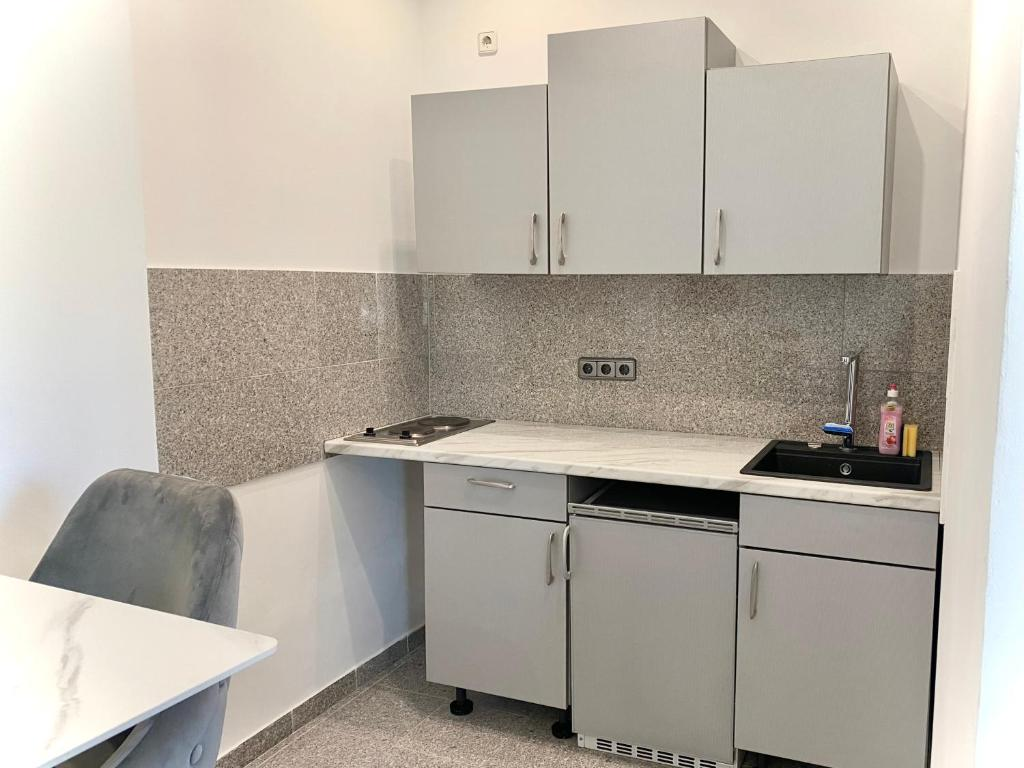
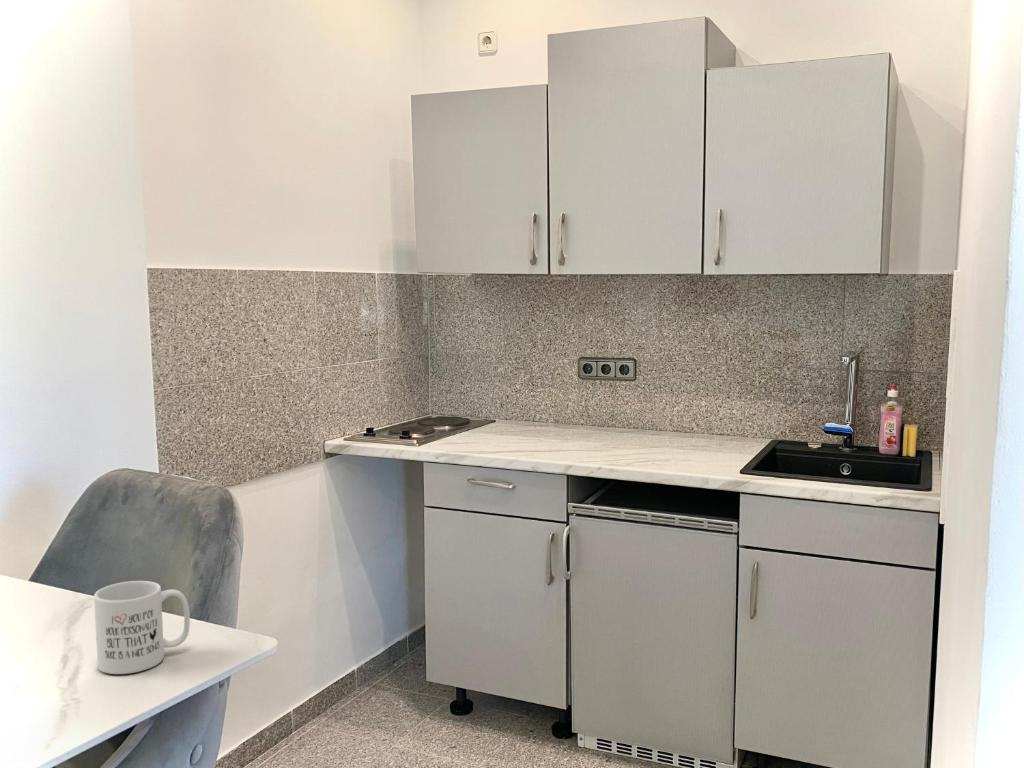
+ mug [93,580,191,675]
